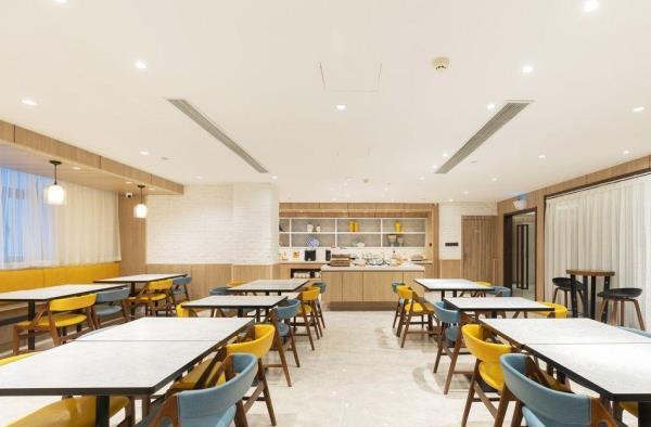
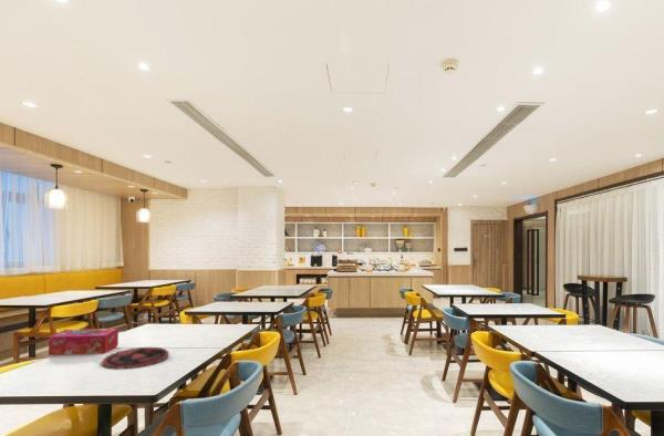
+ plate [101,346,170,370]
+ tissue box [48,328,120,356]
